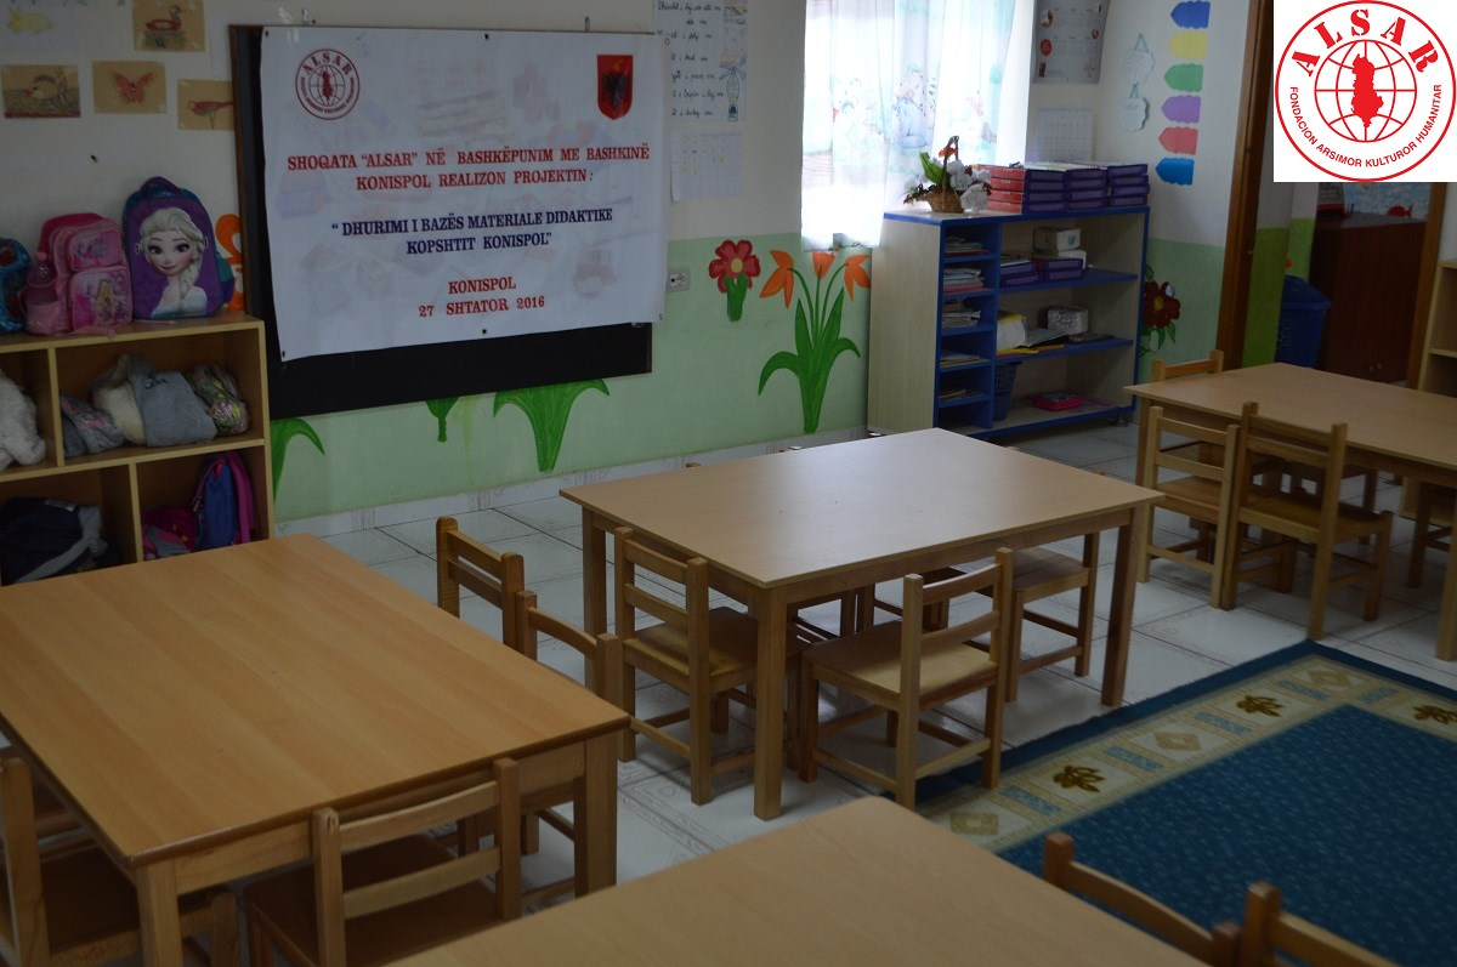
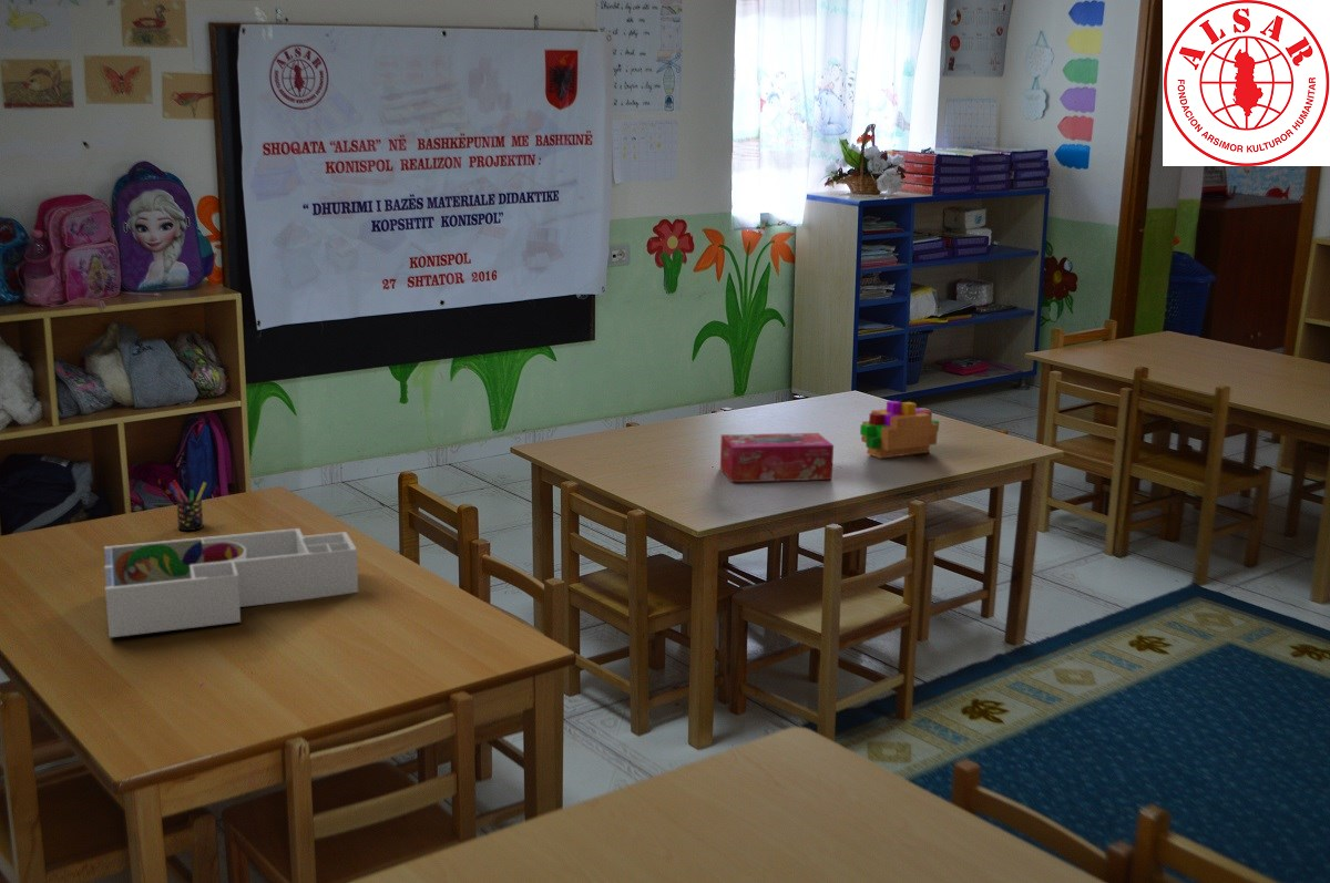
+ desk organizer [103,527,359,638]
+ pen holder [167,479,207,532]
+ hot dog [859,400,940,460]
+ tissue box [719,432,835,483]
